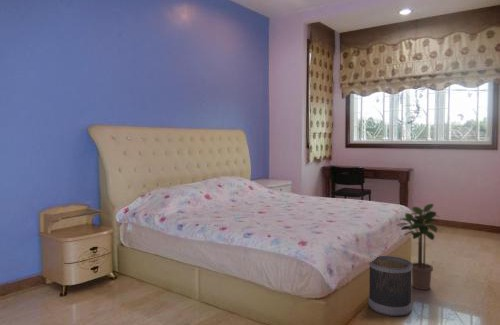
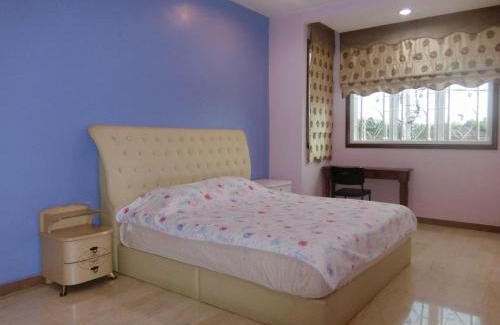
- wastebasket [368,255,413,318]
- potted plant [396,203,440,291]
